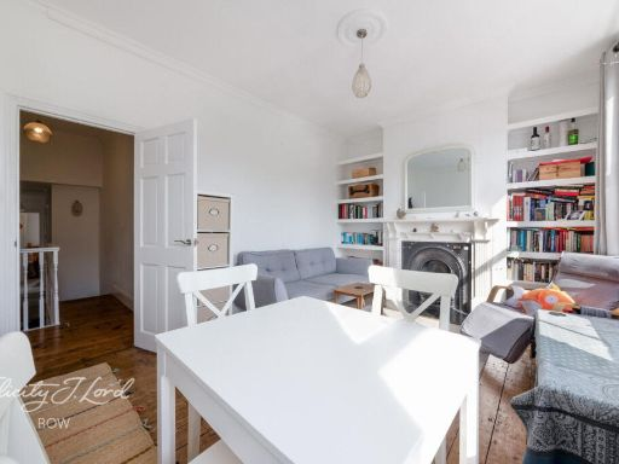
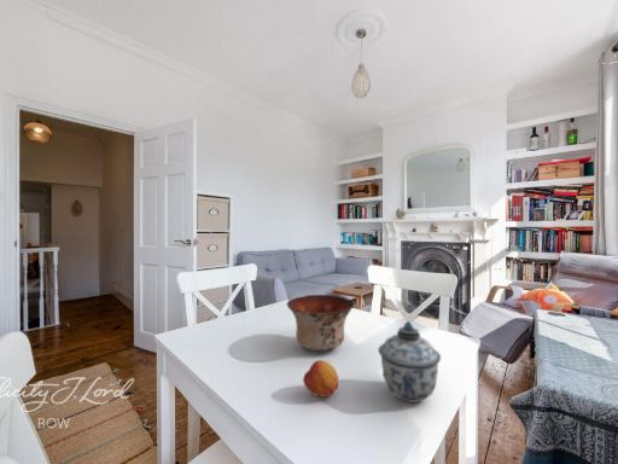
+ bowl [286,294,355,352]
+ fruit [302,359,340,399]
+ lidded jar [377,319,442,404]
